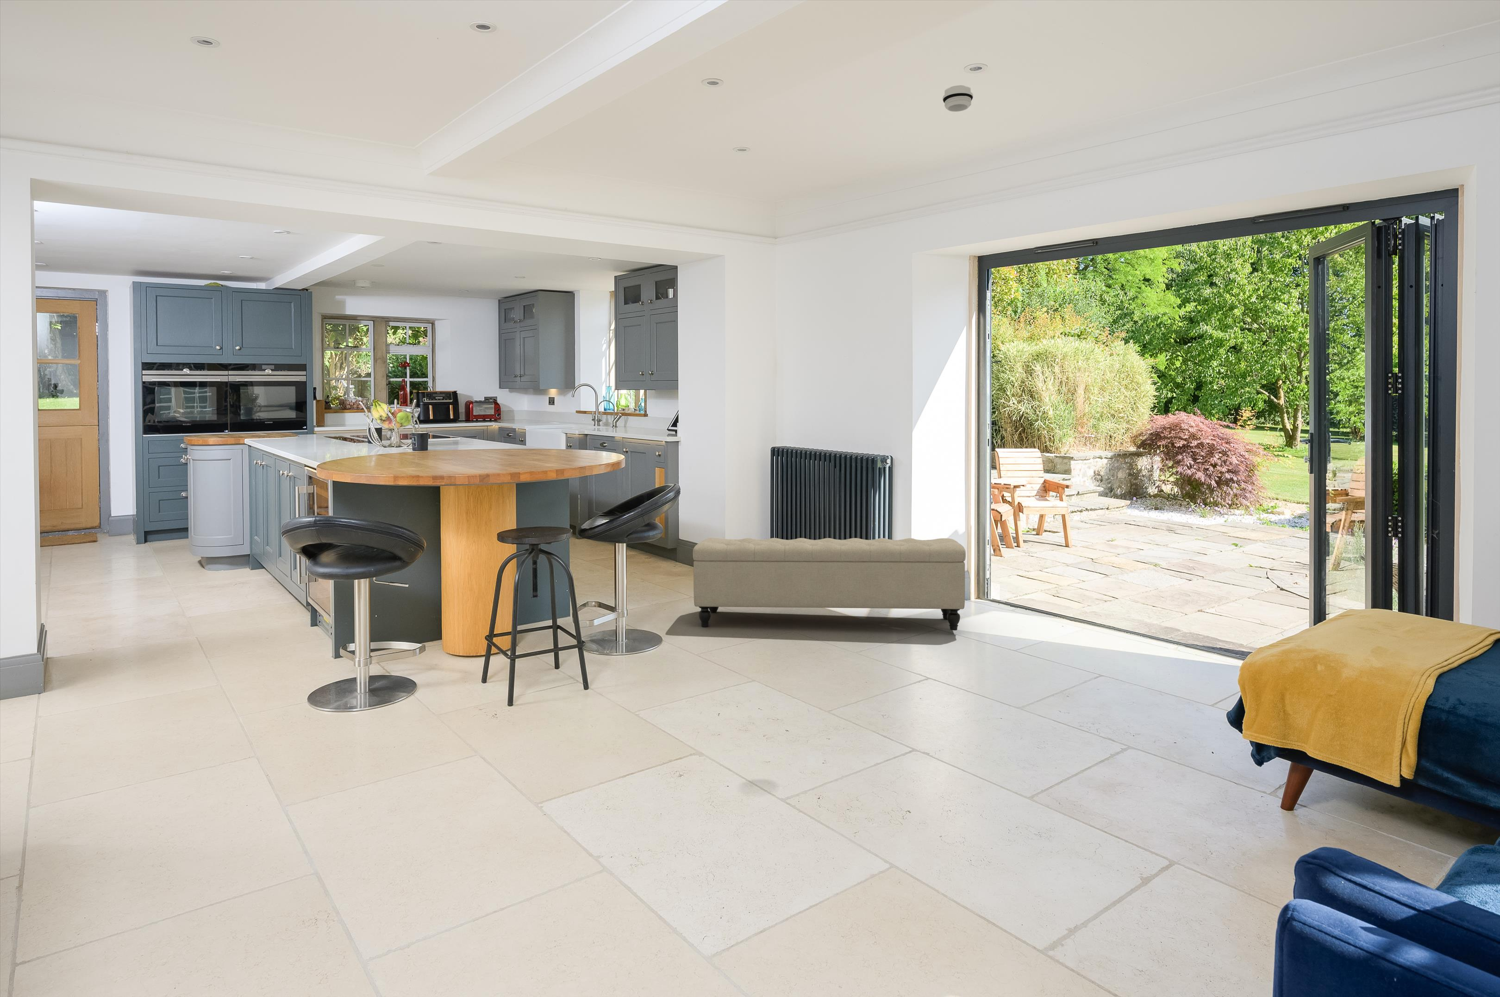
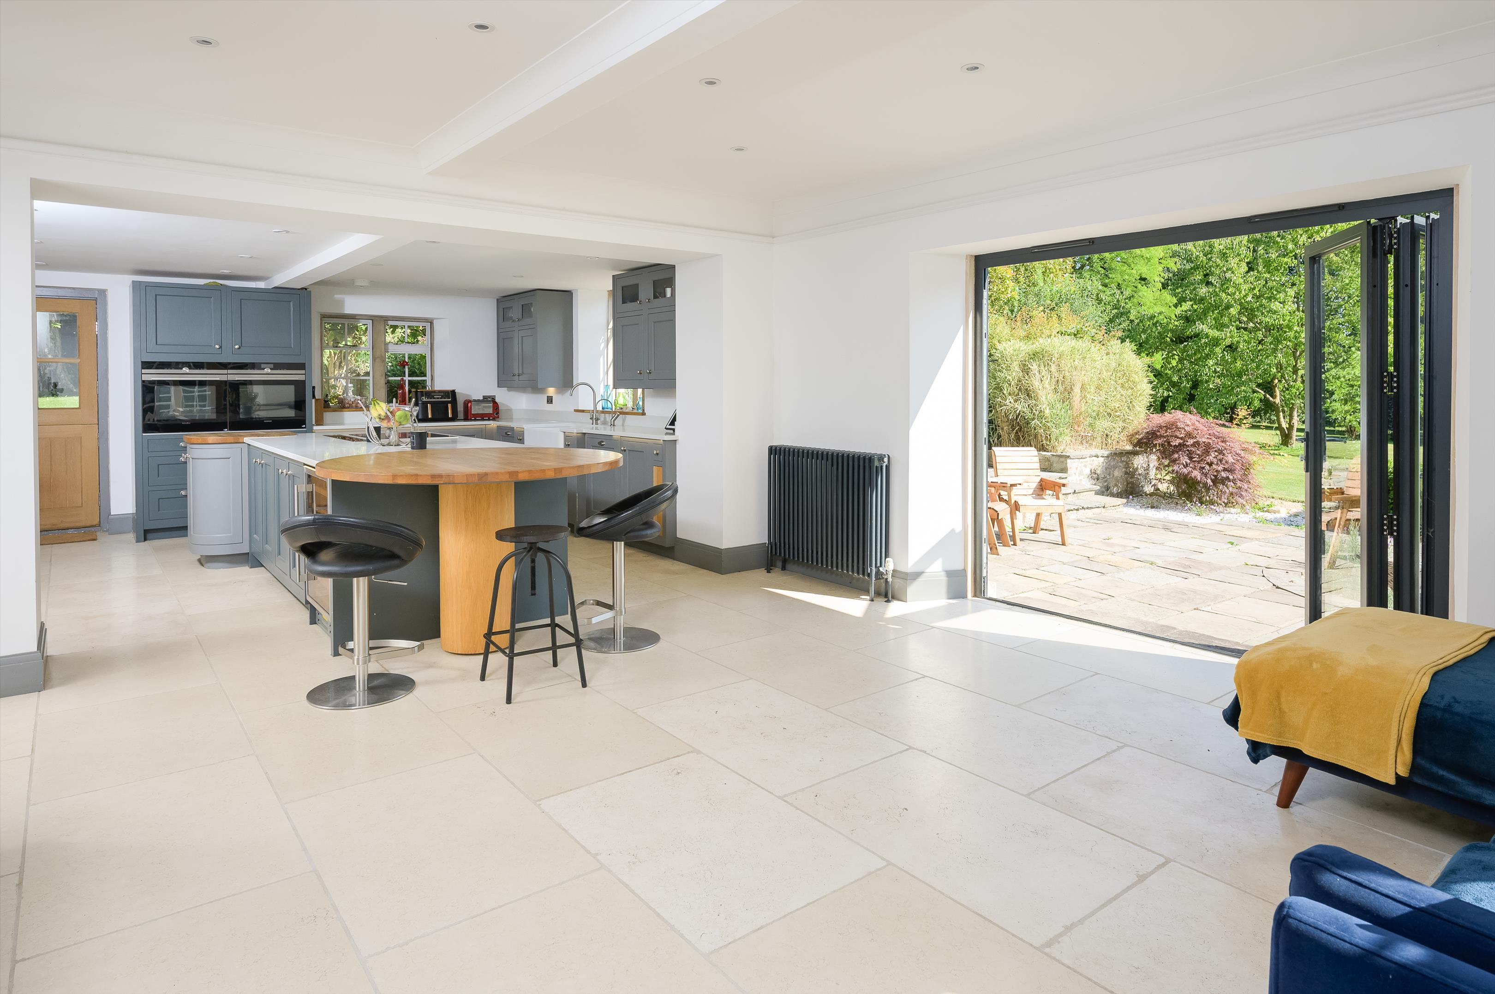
- smoke detector [942,85,973,112]
- bench [693,537,967,631]
